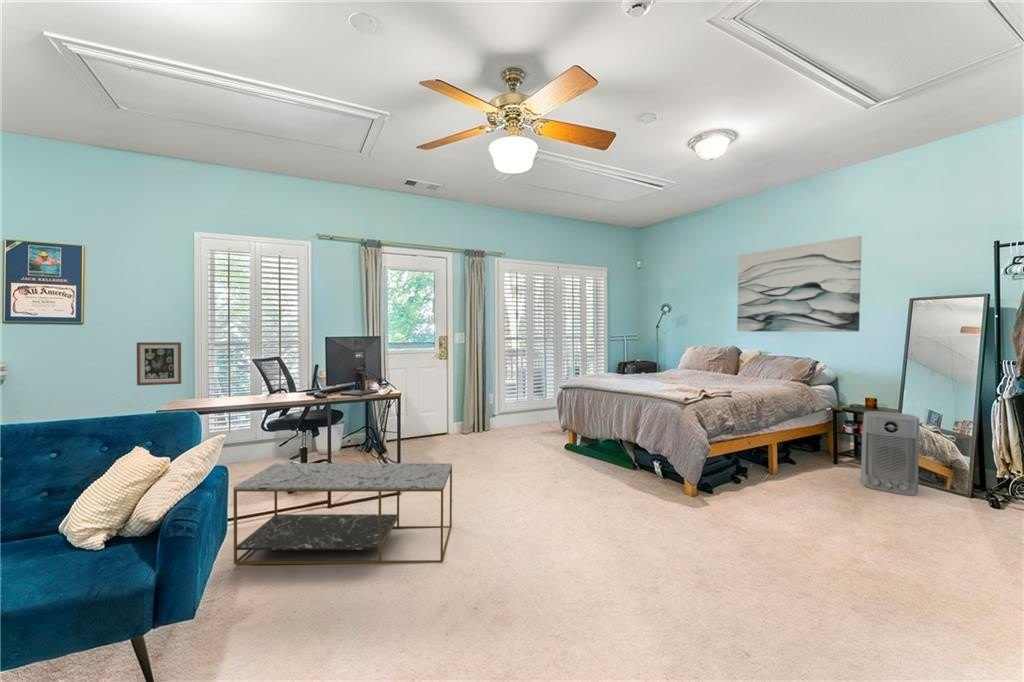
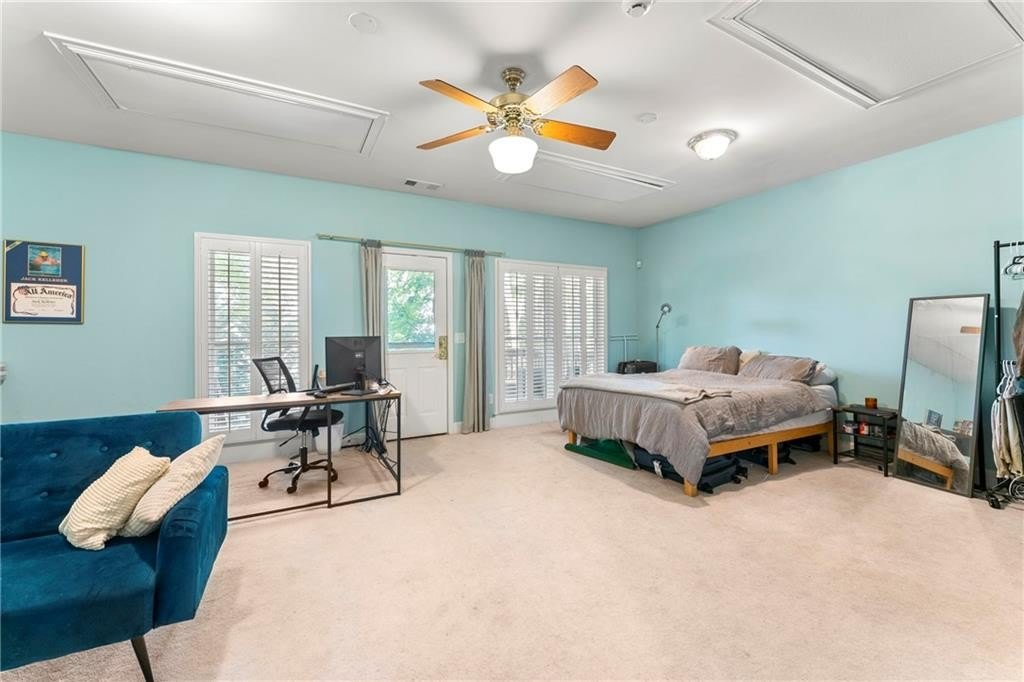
- air purifier [860,410,920,496]
- wall art [736,235,863,333]
- wall art [136,341,182,387]
- coffee table [232,462,453,565]
